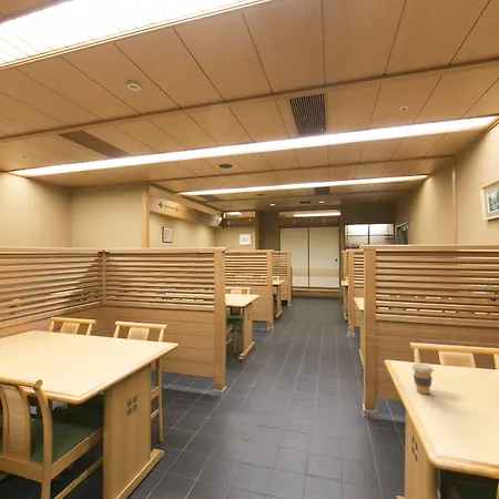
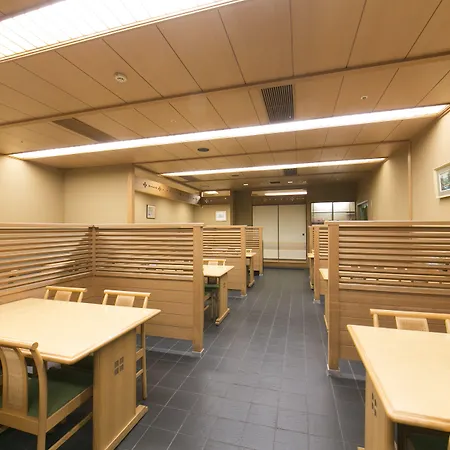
- coffee cup [410,363,435,395]
